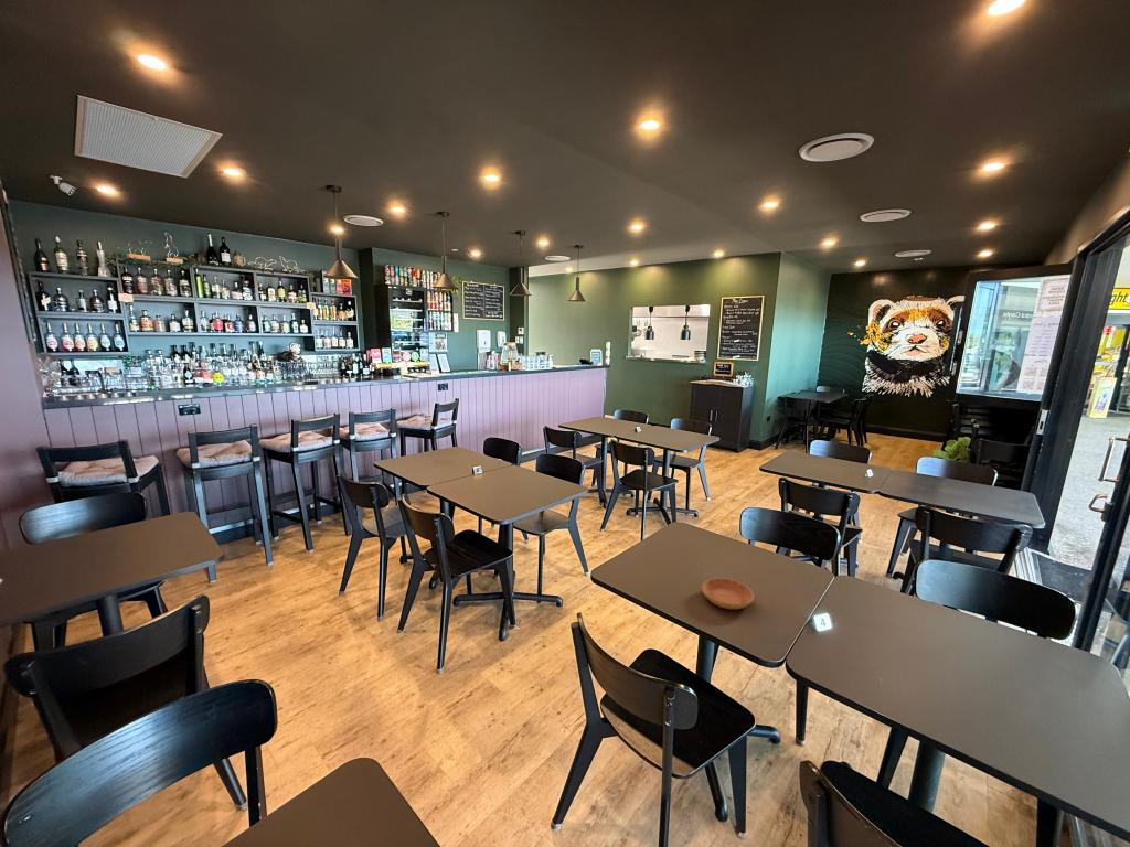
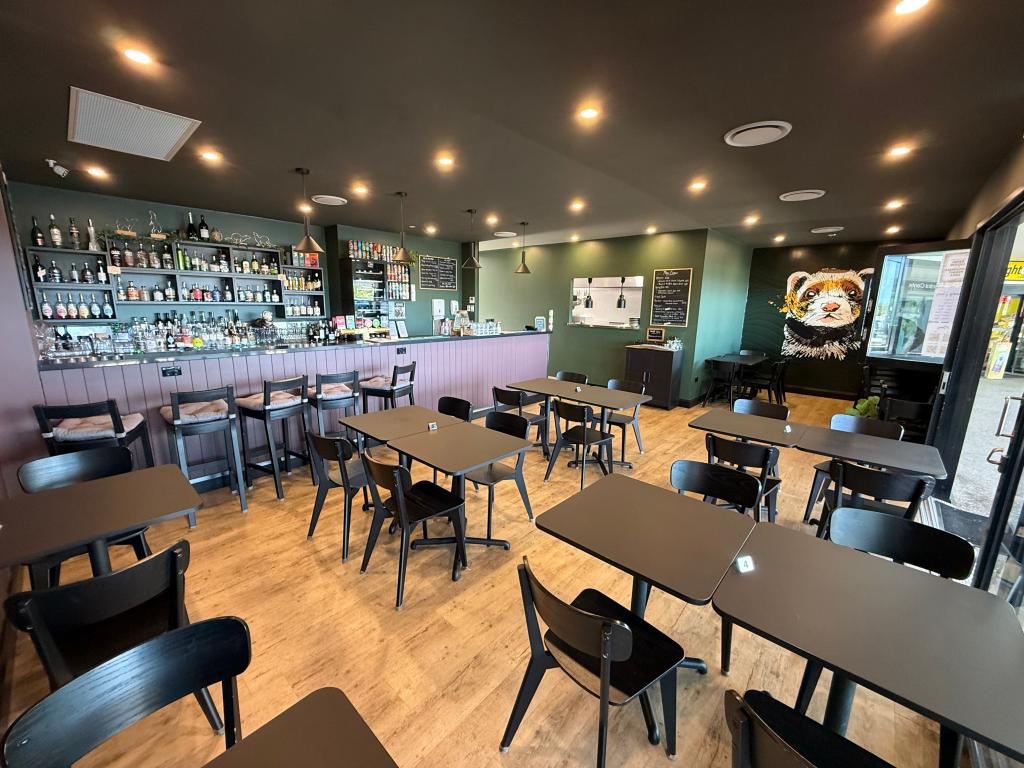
- saucer [701,577,755,611]
